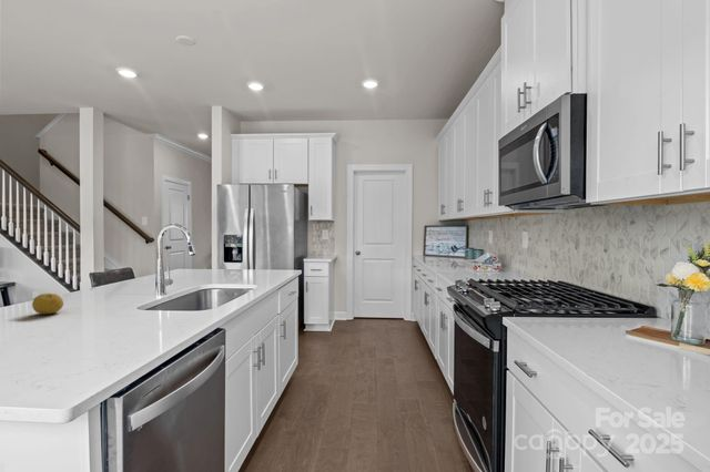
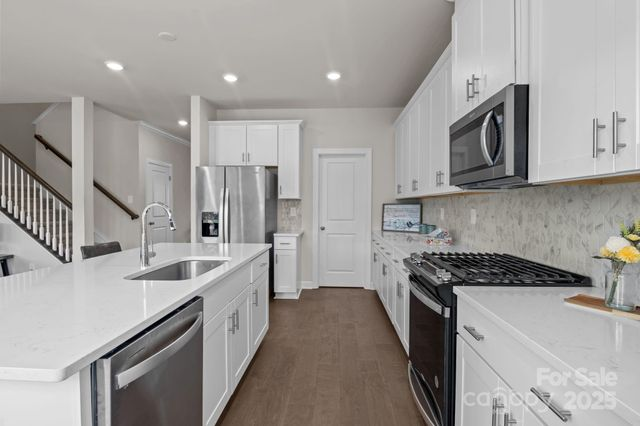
- fruit [31,293,64,315]
